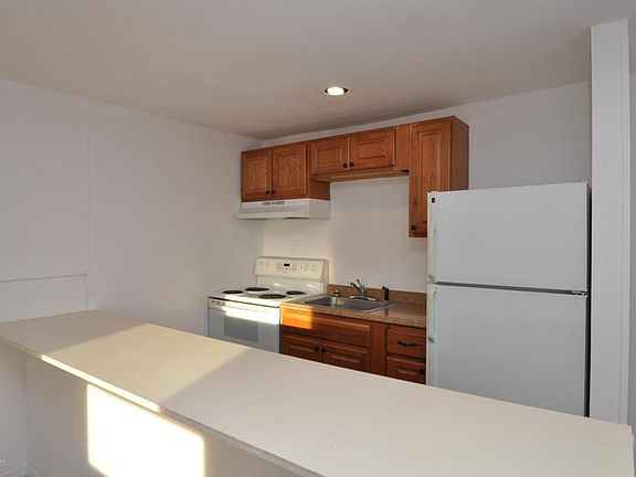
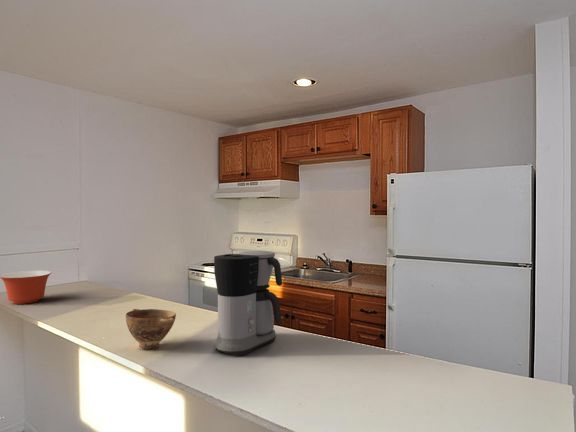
+ coffee maker [213,250,283,357]
+ bowl [125,308,177,350]
+ mixing bowl [0,270,52,305]
